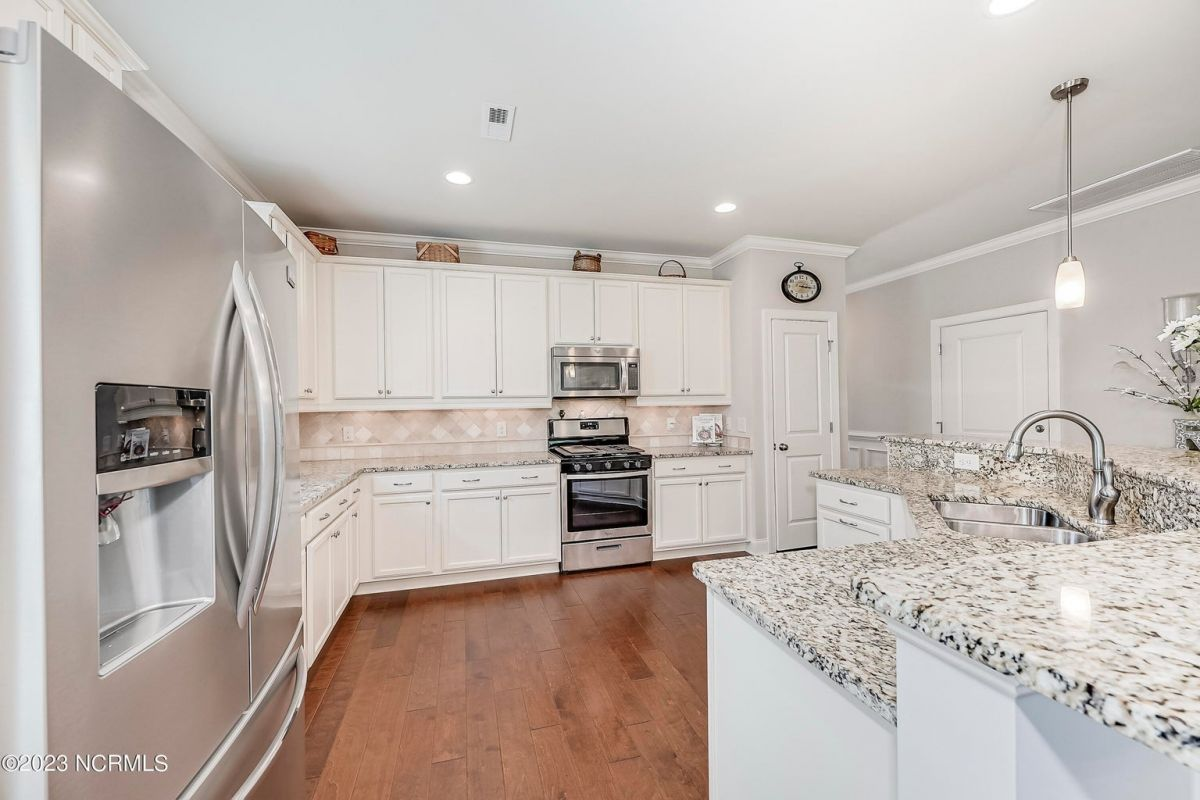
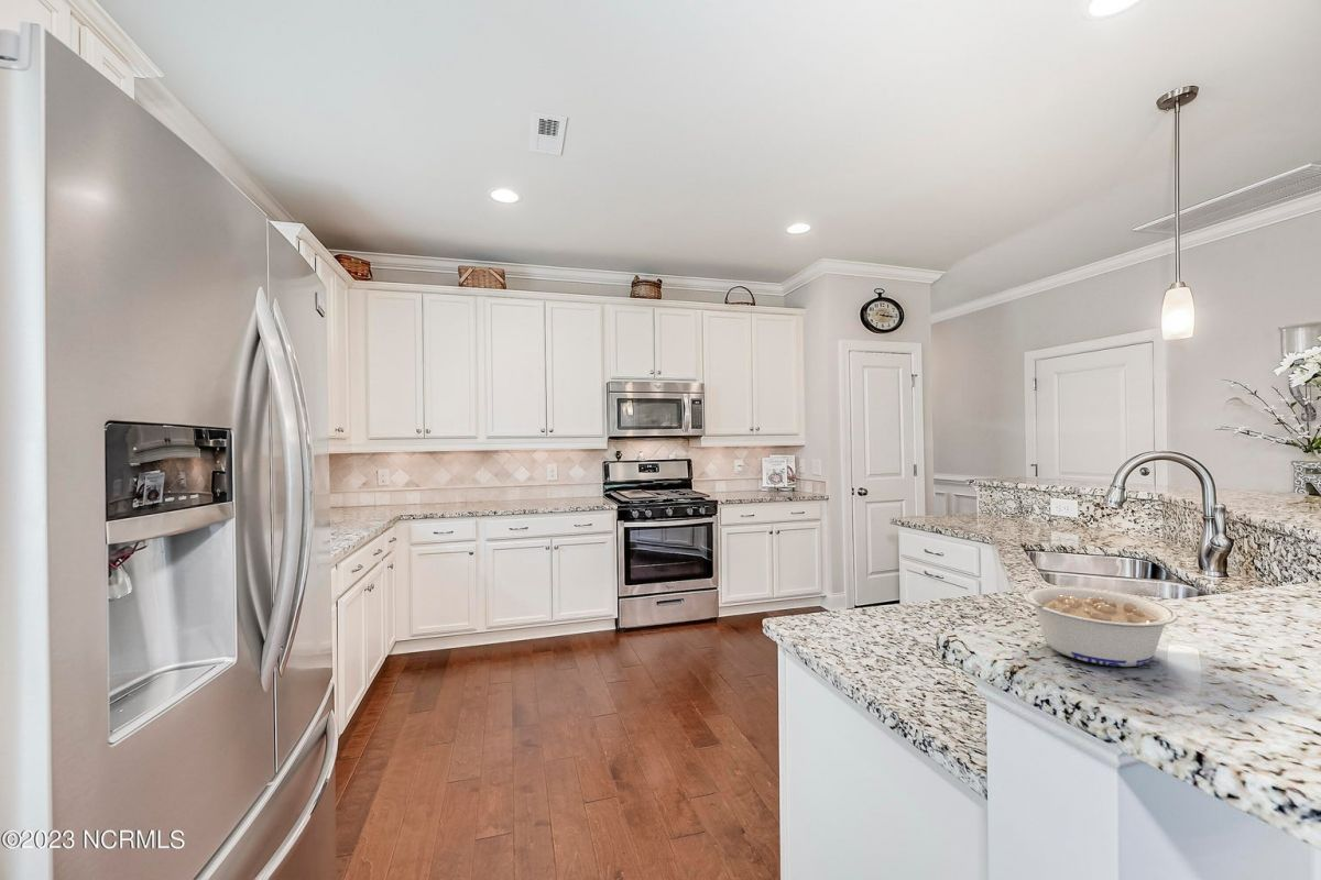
+ legume [1011,585,1179,668]
